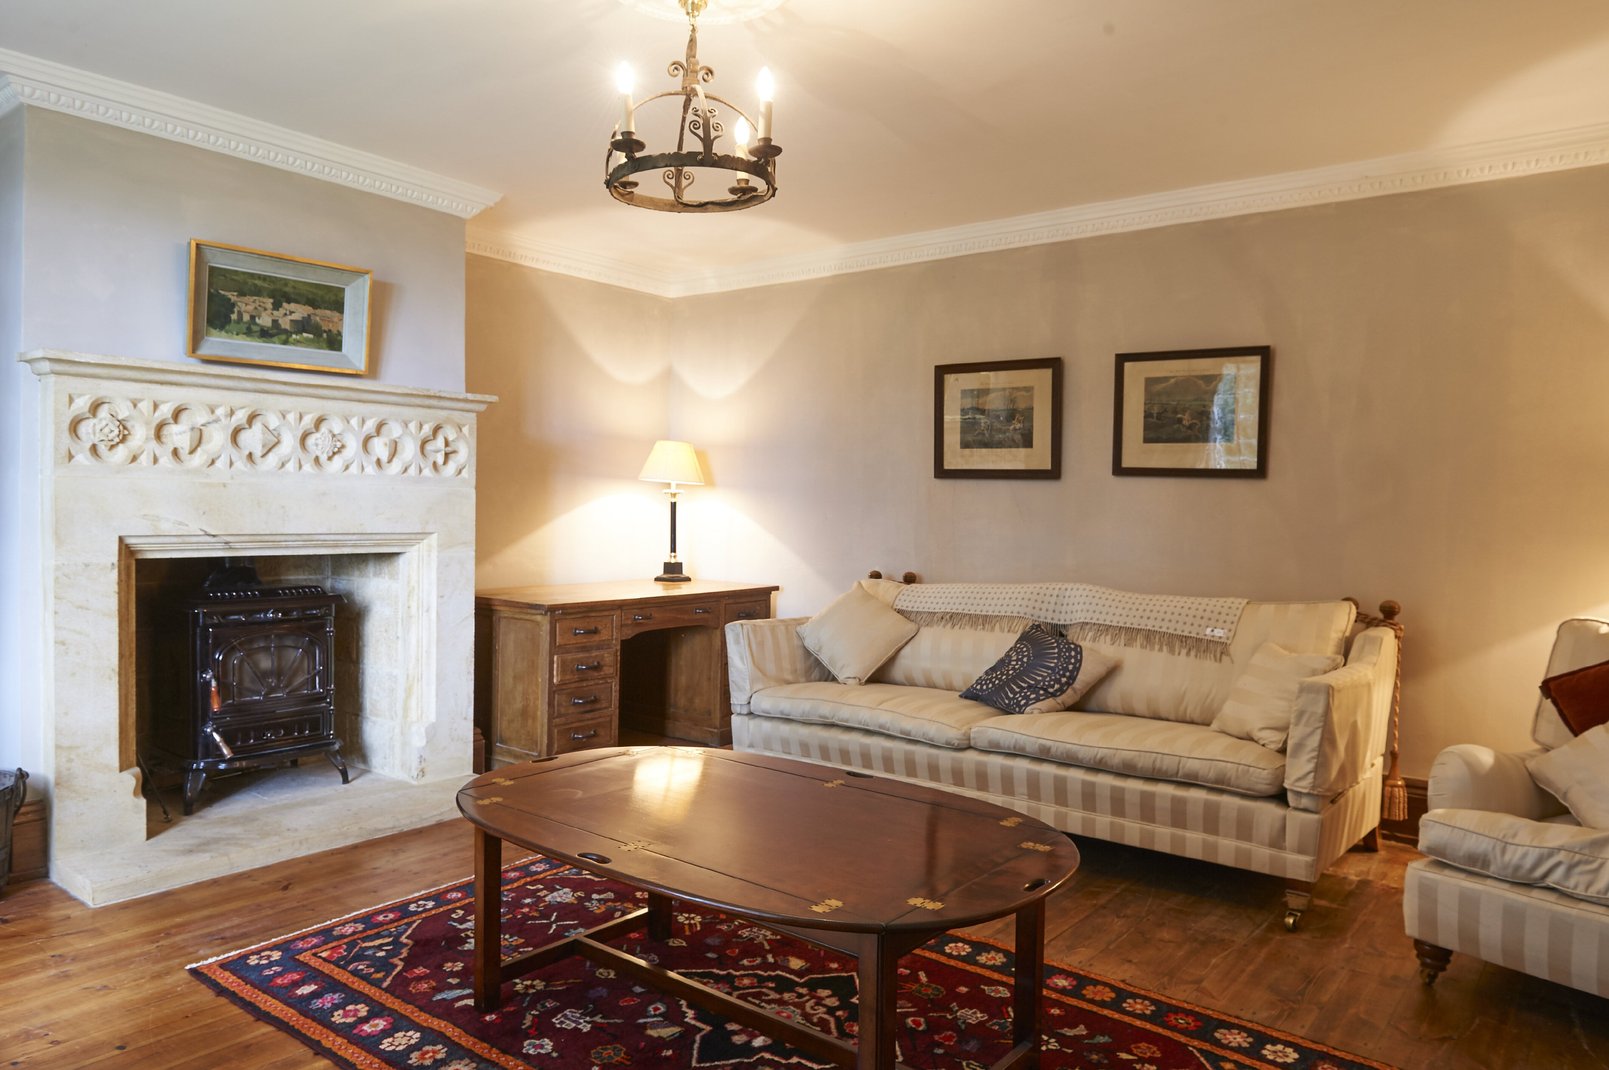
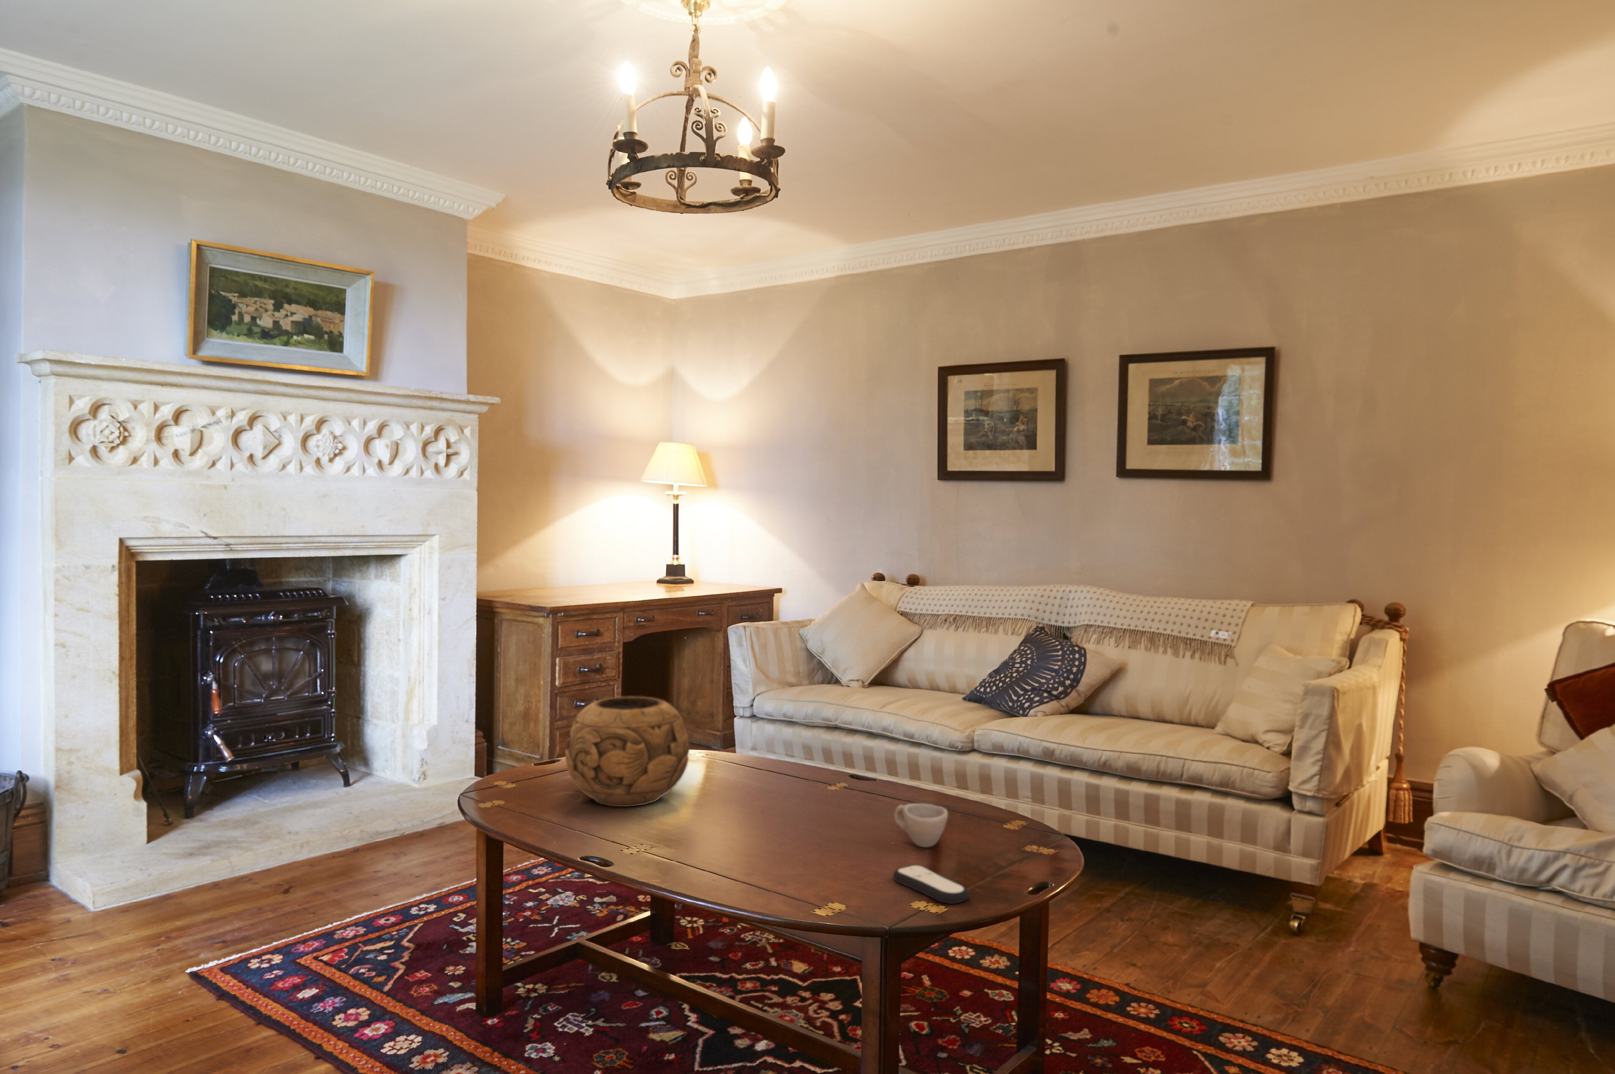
+ remote control [893,864,970,904]
+ decorative bowl [565,696,691,807]
+ cup [894,803,948,847]
